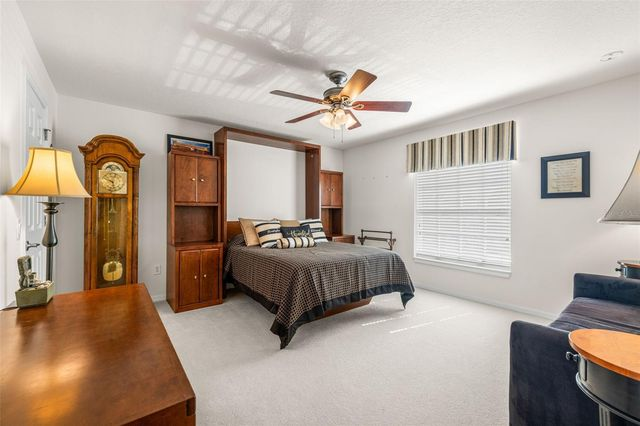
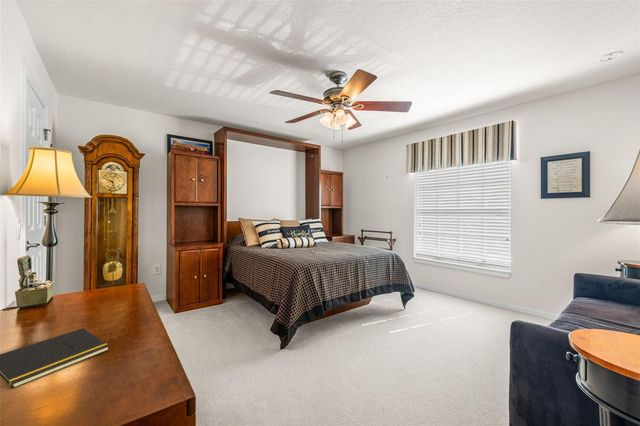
+ notepad [0,327,110,389]
